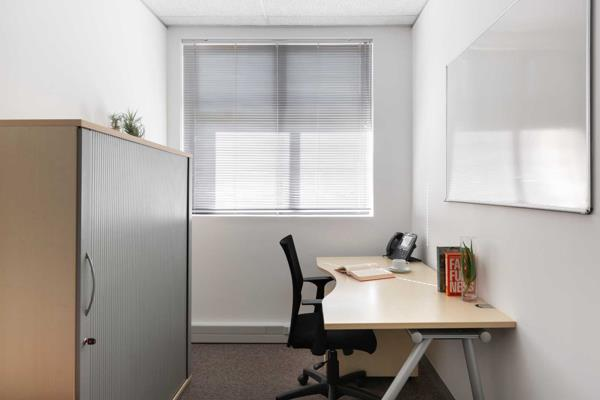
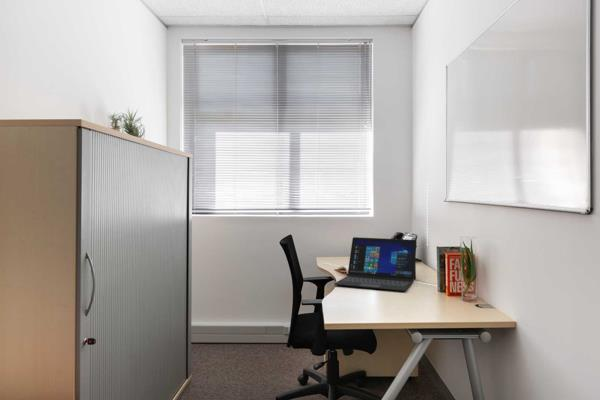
+ laptop [333,236,418,292]
